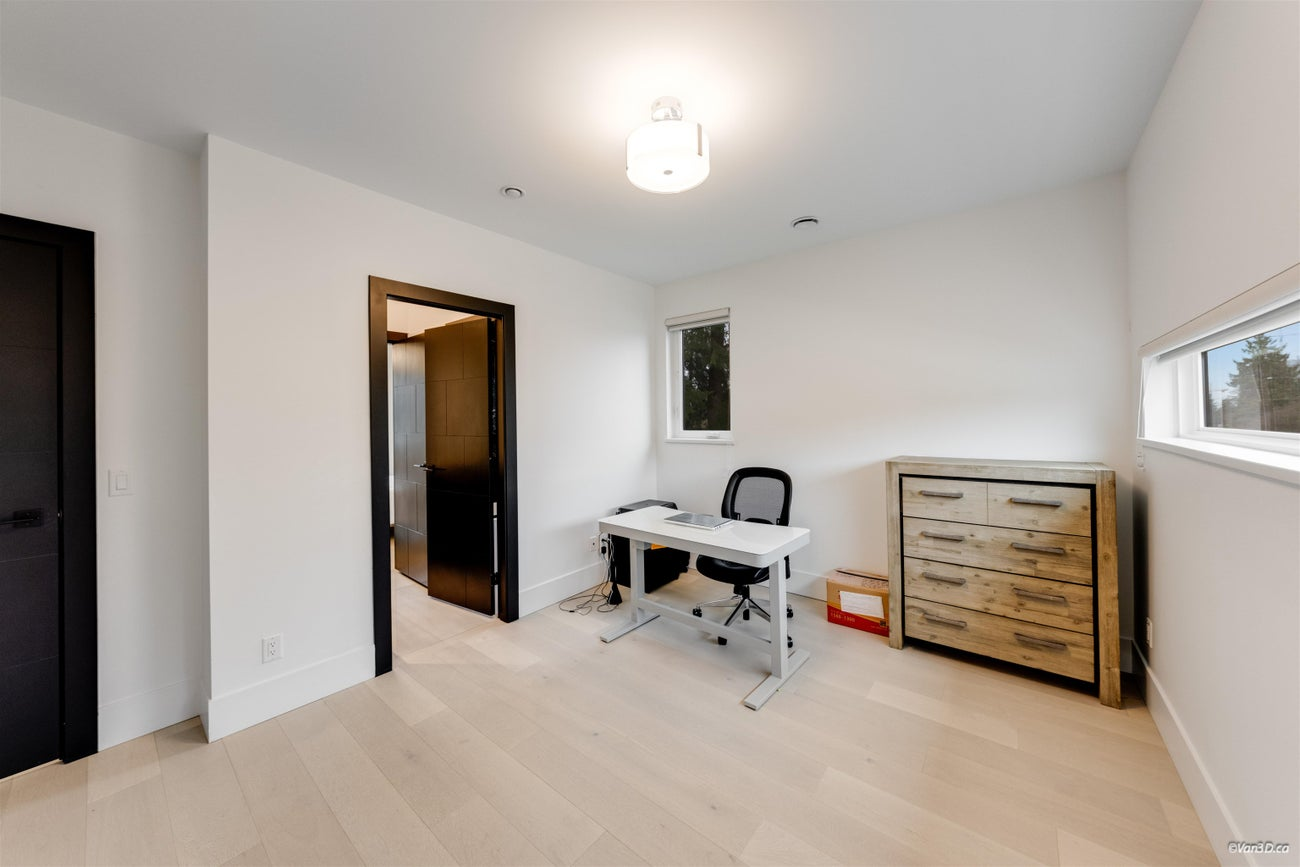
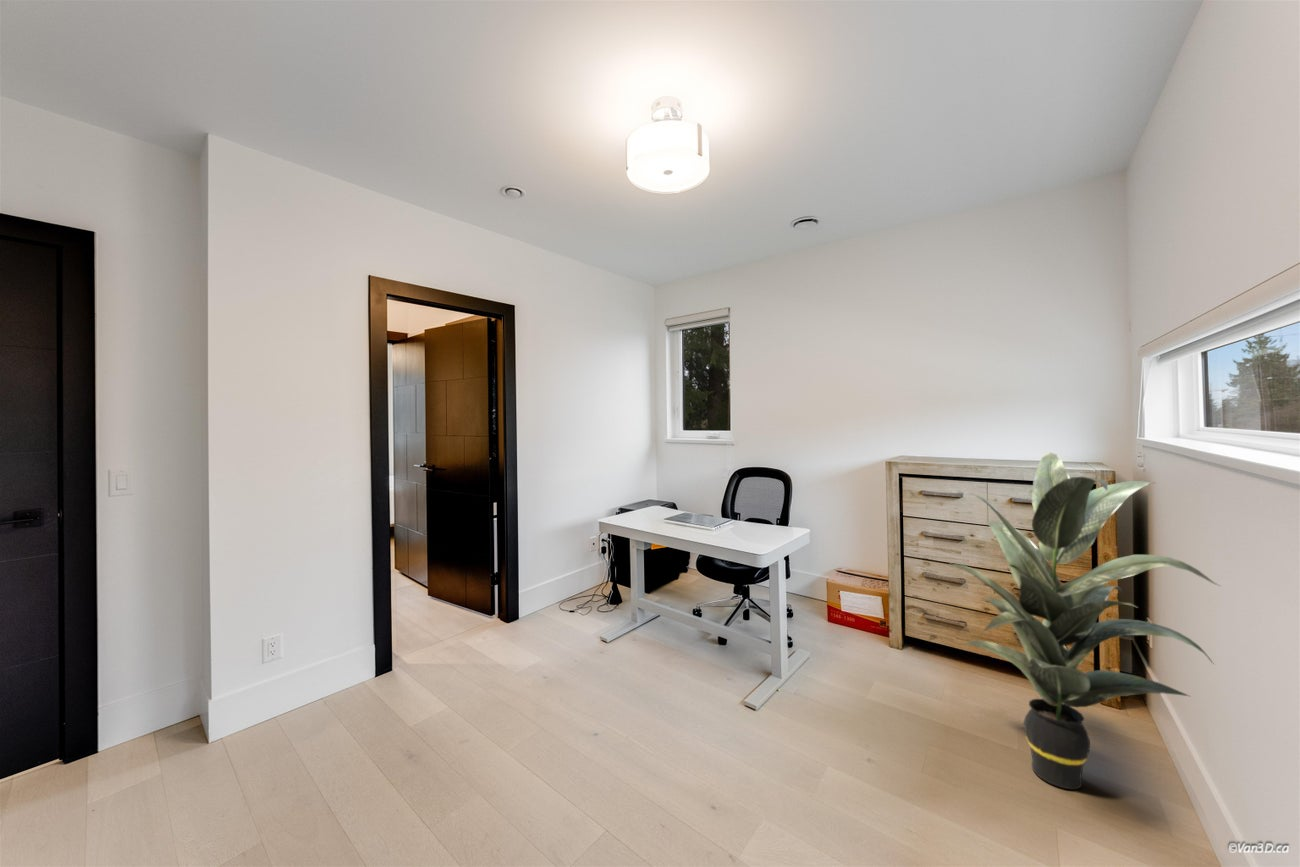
+ indoor plant [948,452,1221,791]
